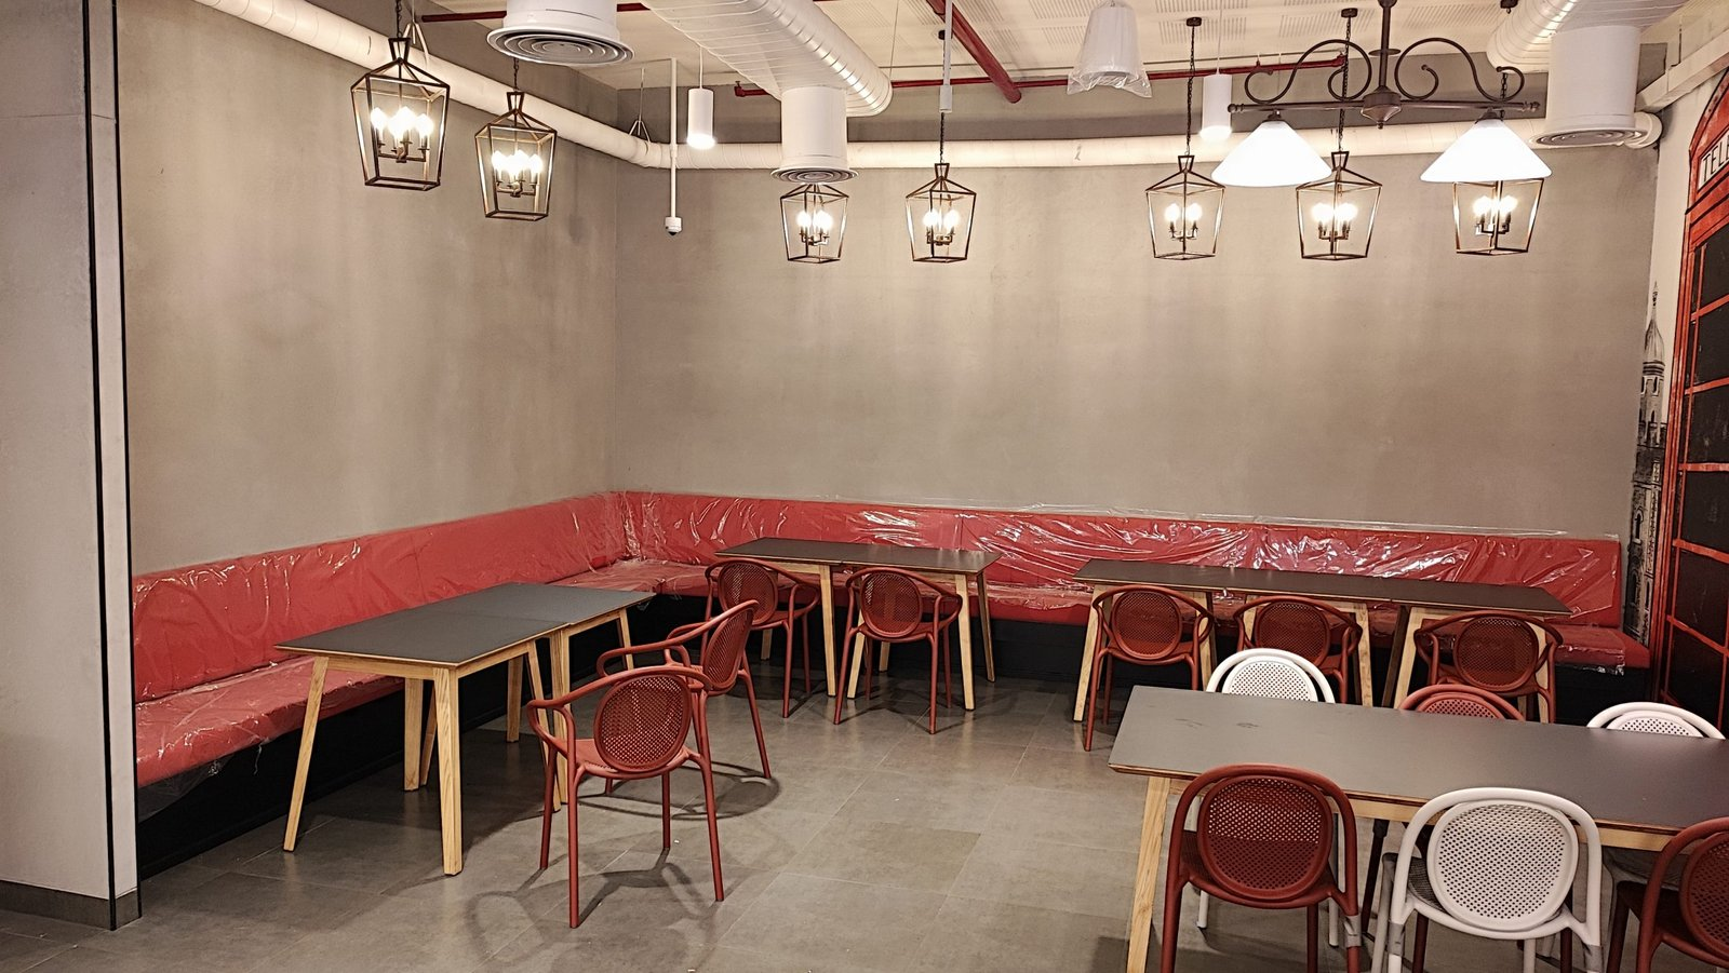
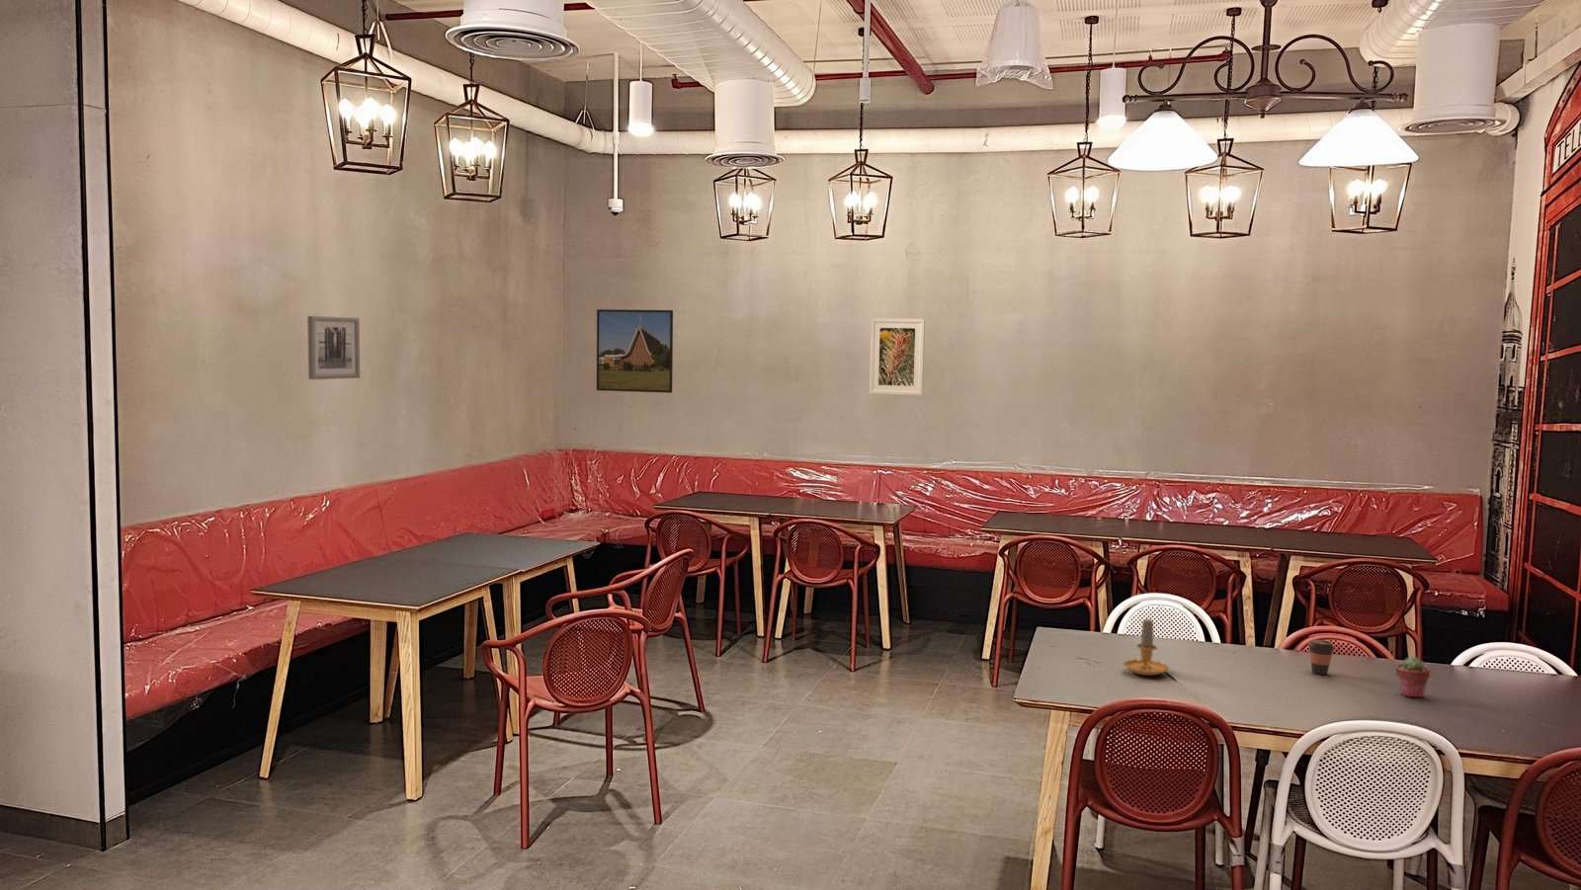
+ potted succulent [1395,656,1431,698]
+ wall art [306,315,361,380]
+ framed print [869,317,926,396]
+ coffee cup [1307,639,1336,676]
+ candle [1123,619,1169,676]
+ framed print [596,308,674,394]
